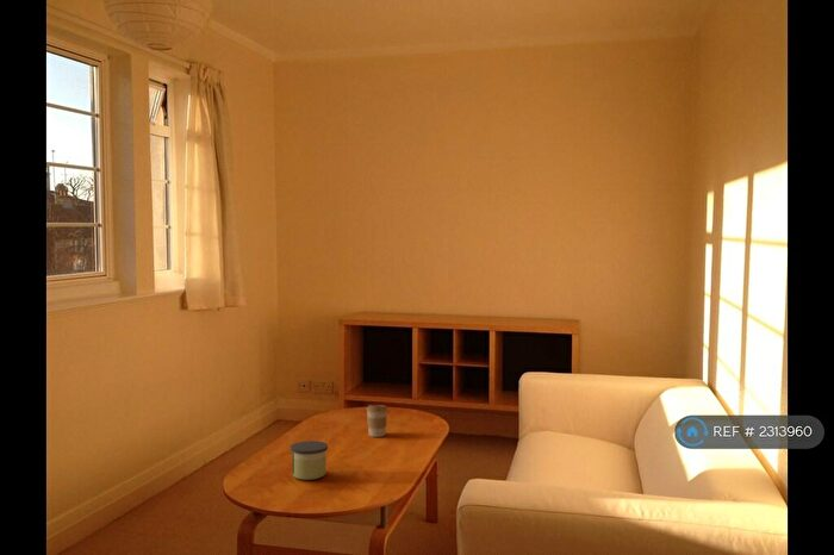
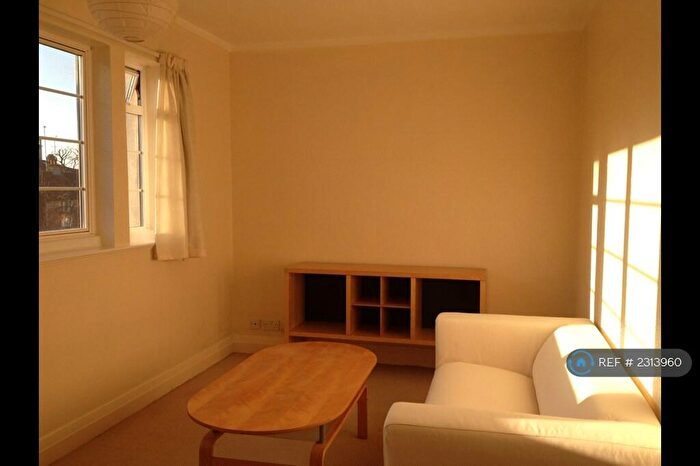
- candle [290,439,329,481]
- coffee cup [366,404,390,438]
